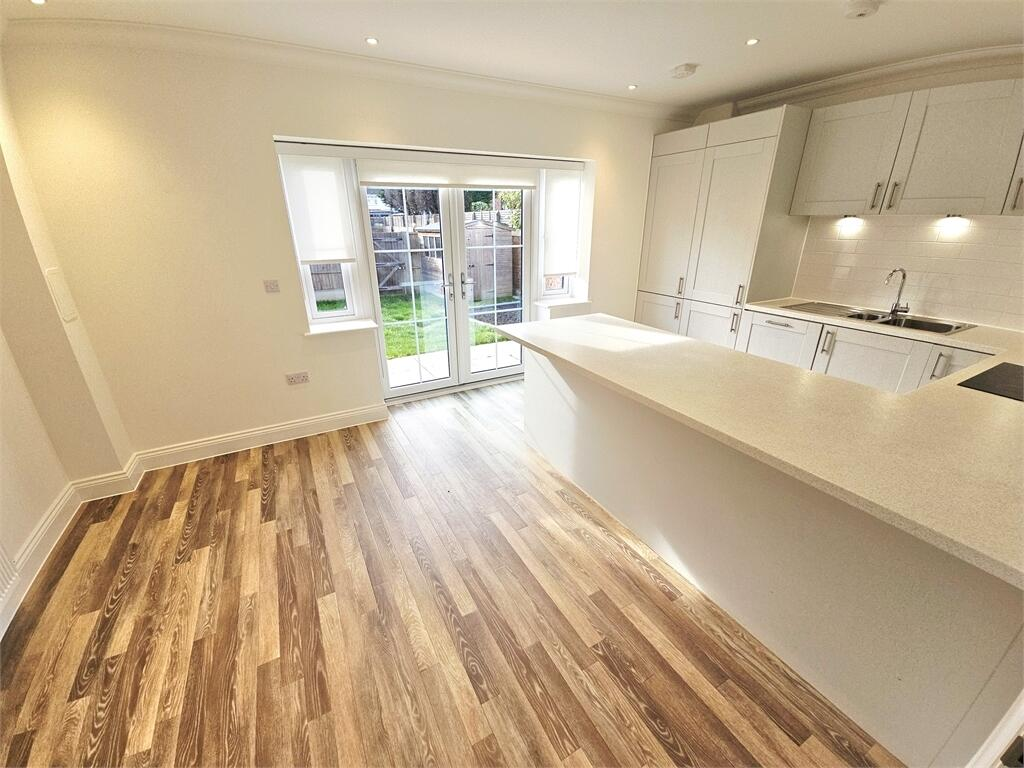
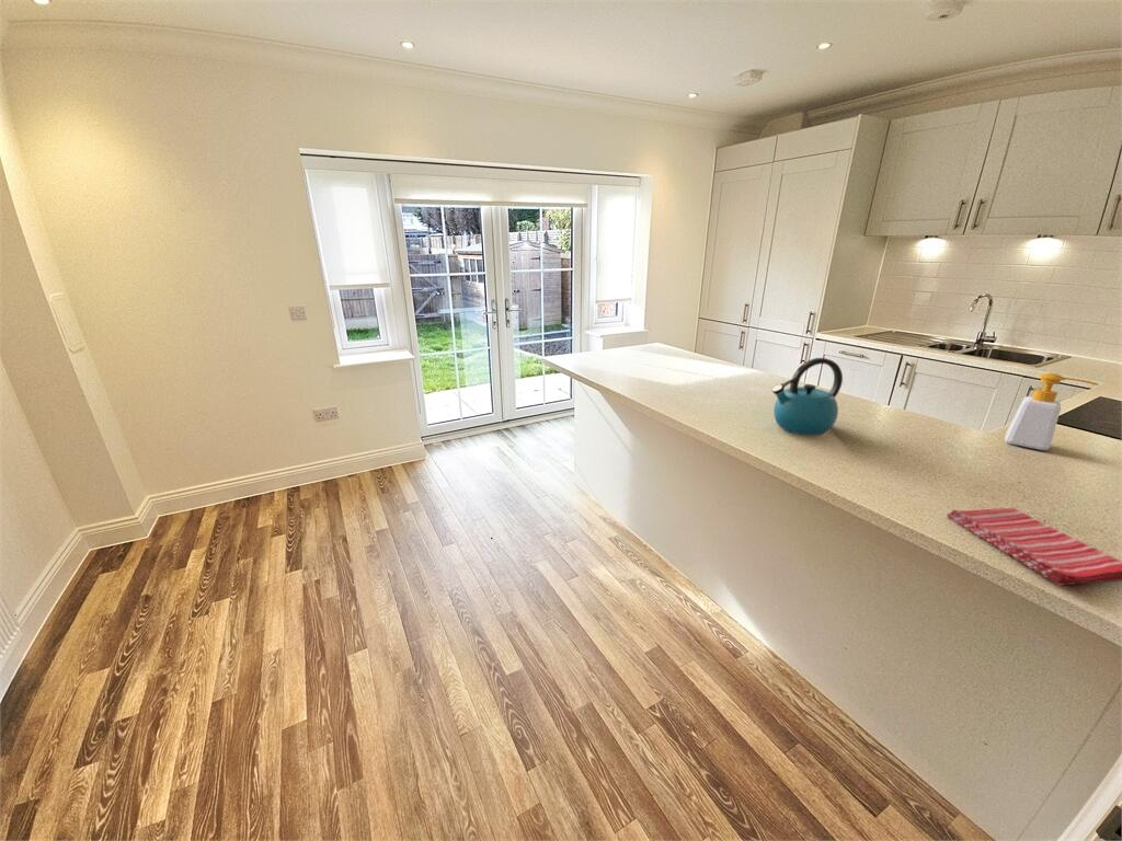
+ kettle [770,357,844,437]
+ dish towel [946,507,1122,587]
+ soap bottle [1004,372,1100,451]
